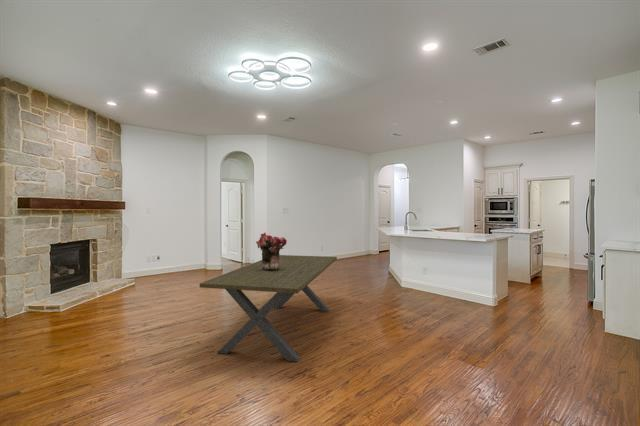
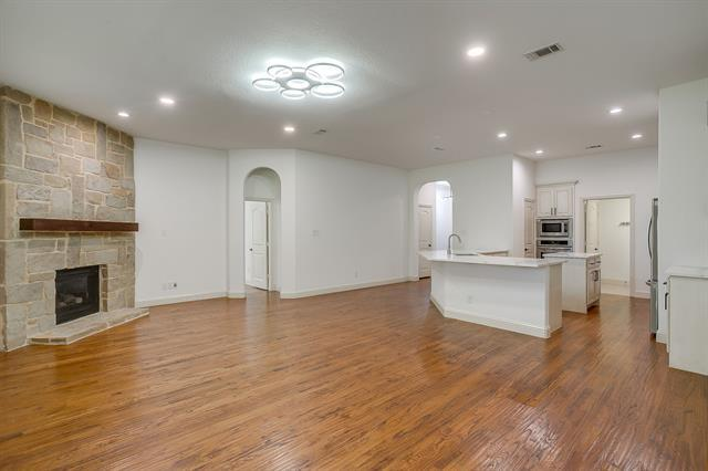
- dining table [199,254,338,363]
- bouquet [255,232,288,271]
